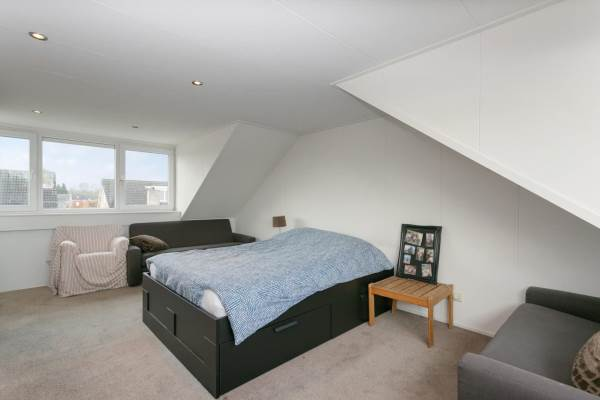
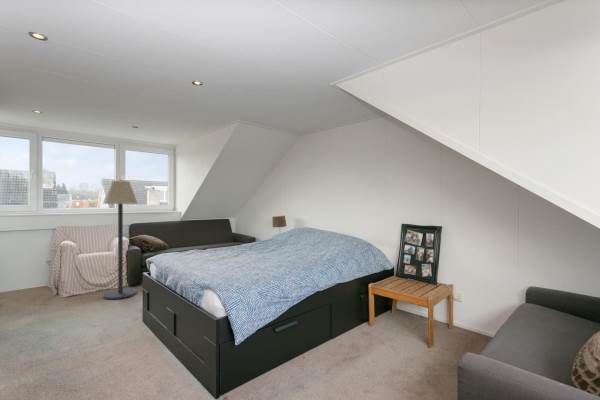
+ floor lamp [101,180,139,300]
